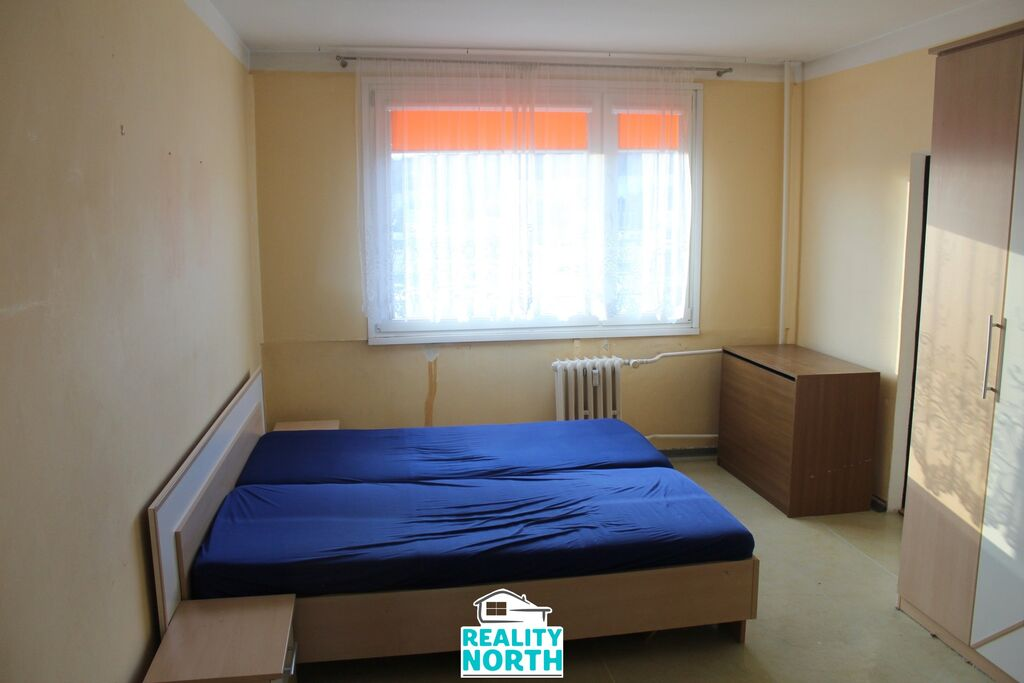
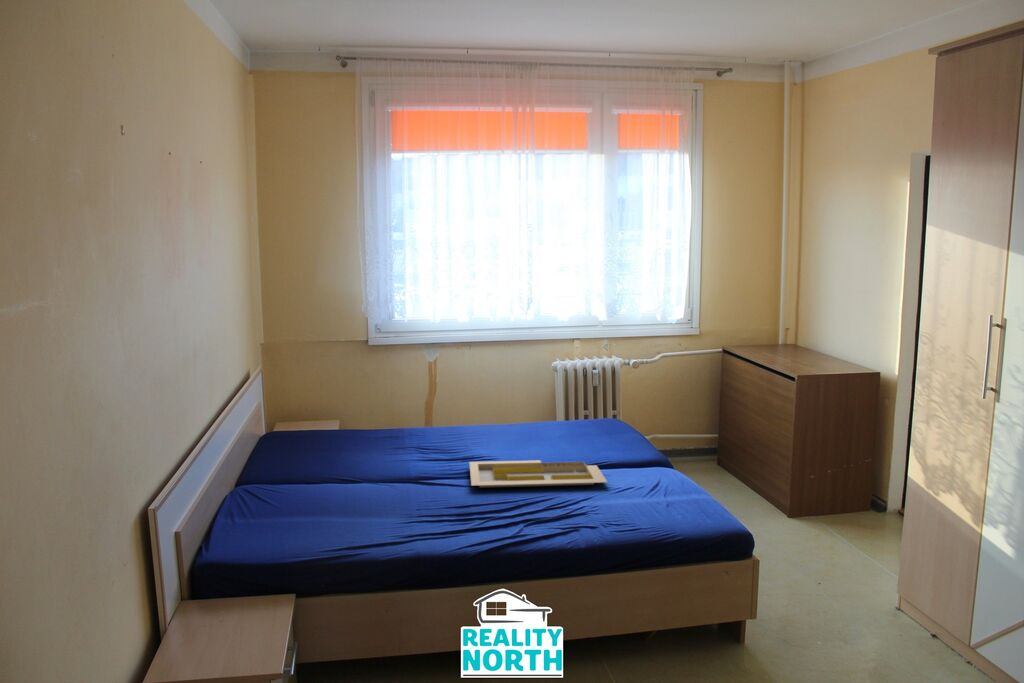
+ serving tray [469,459,608,489]
